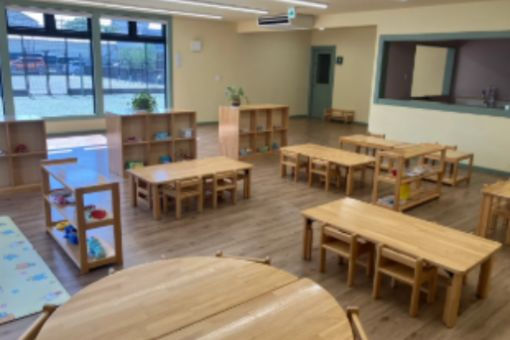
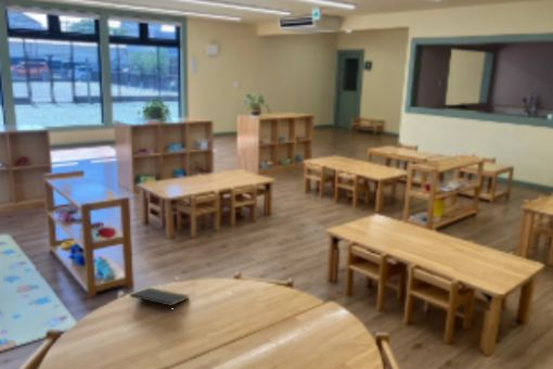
+ notepad [129,287,190,314]
